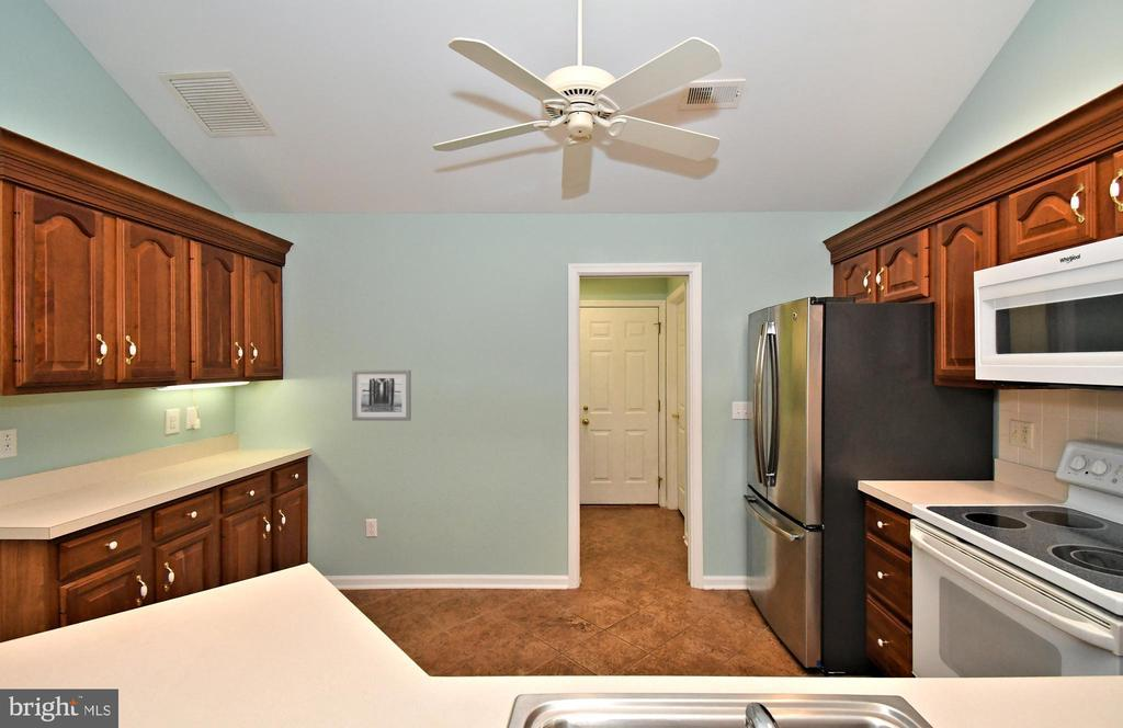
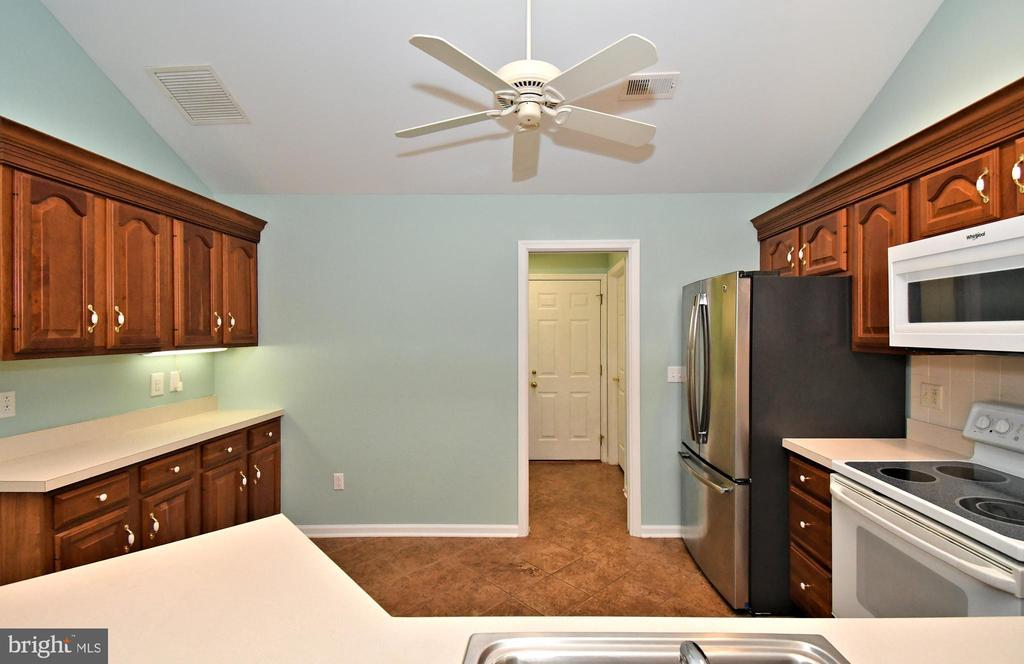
- wall art [351,369,412,422]
